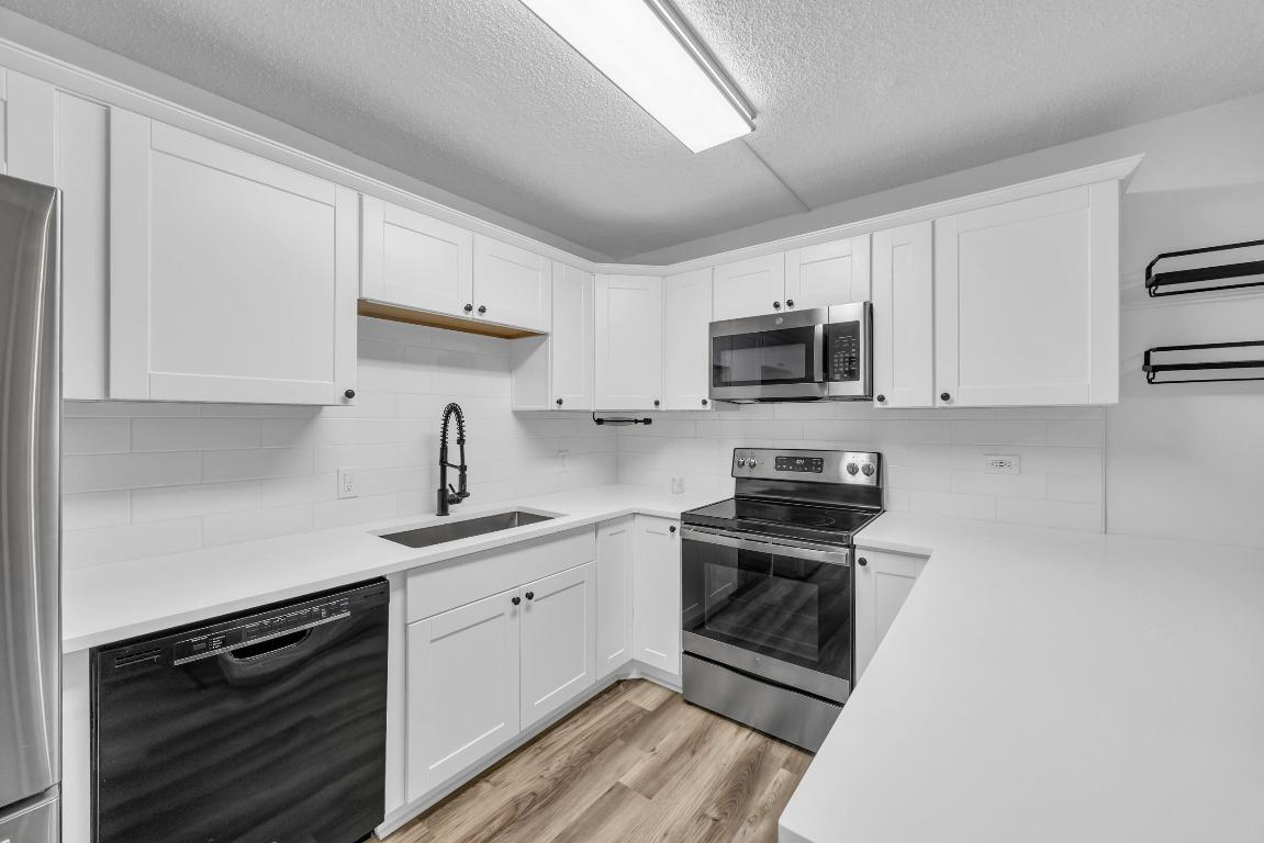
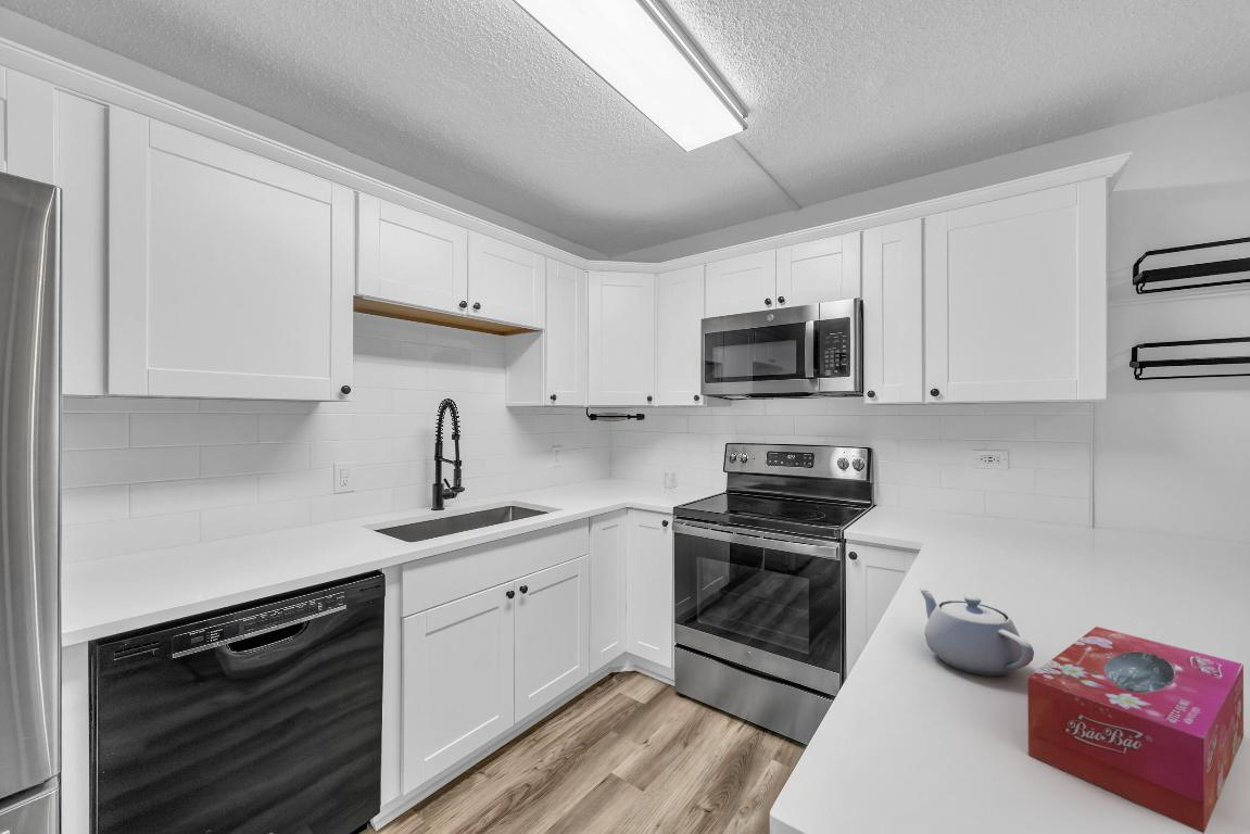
+ teapot [919,587,1035,677]
+ tissue box [1027,626,1245,834]
